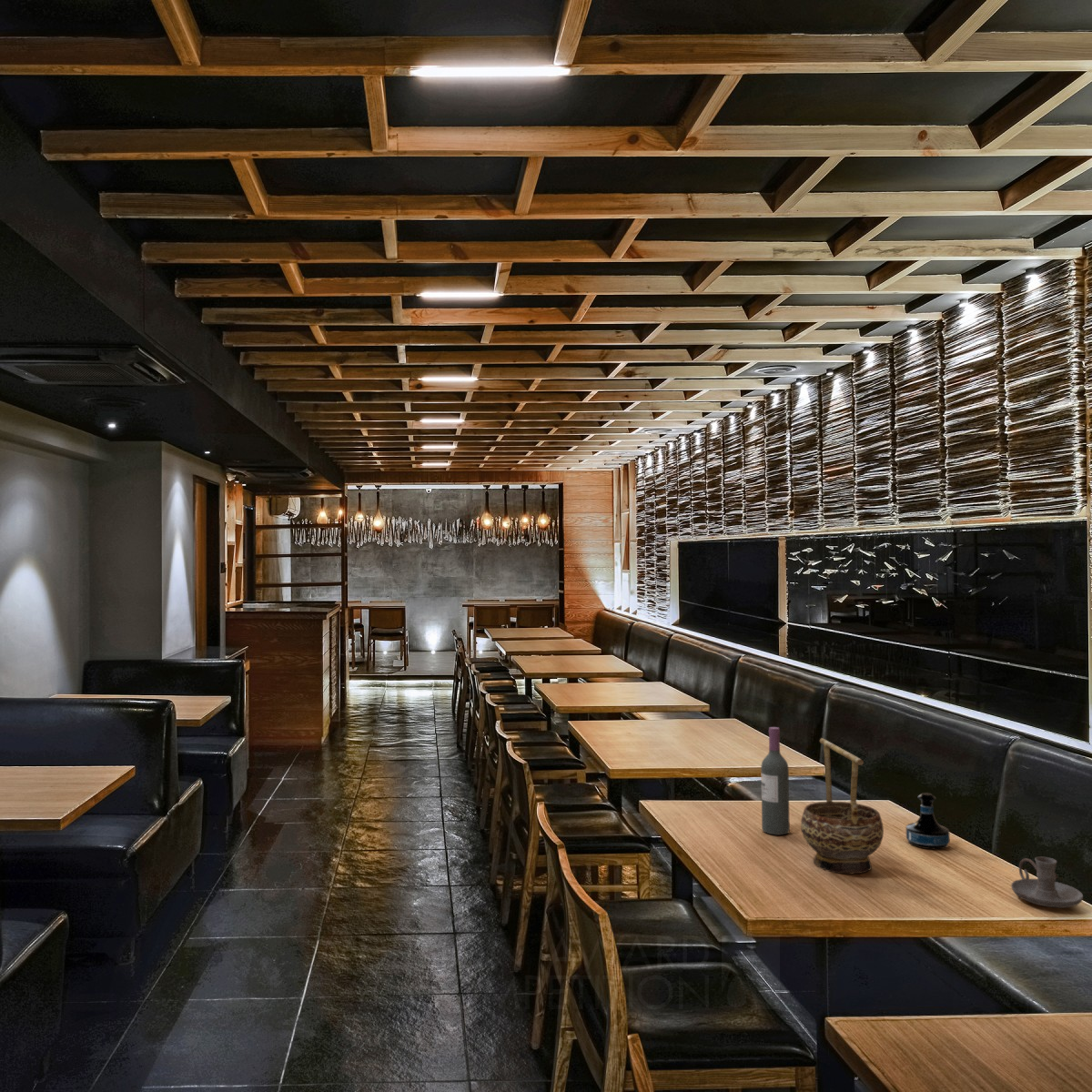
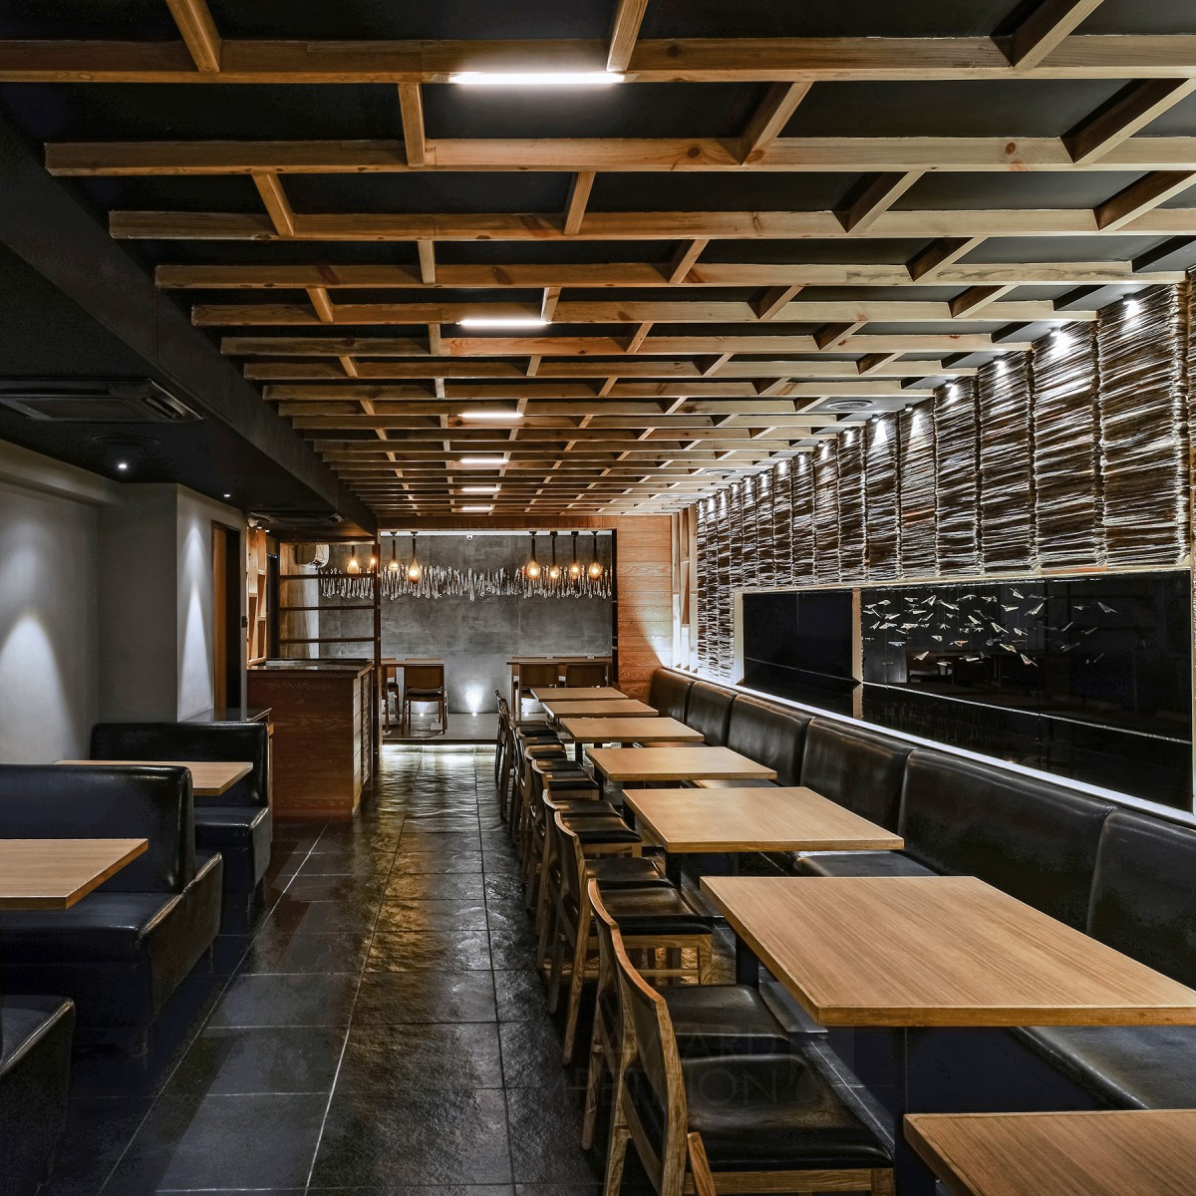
- tequila bottle [905,792,951,850]
- decorative bowl [800,737,885,875]
- wine bottle [760,726,791,835]
- candle holder [1010,856,1084,909]
